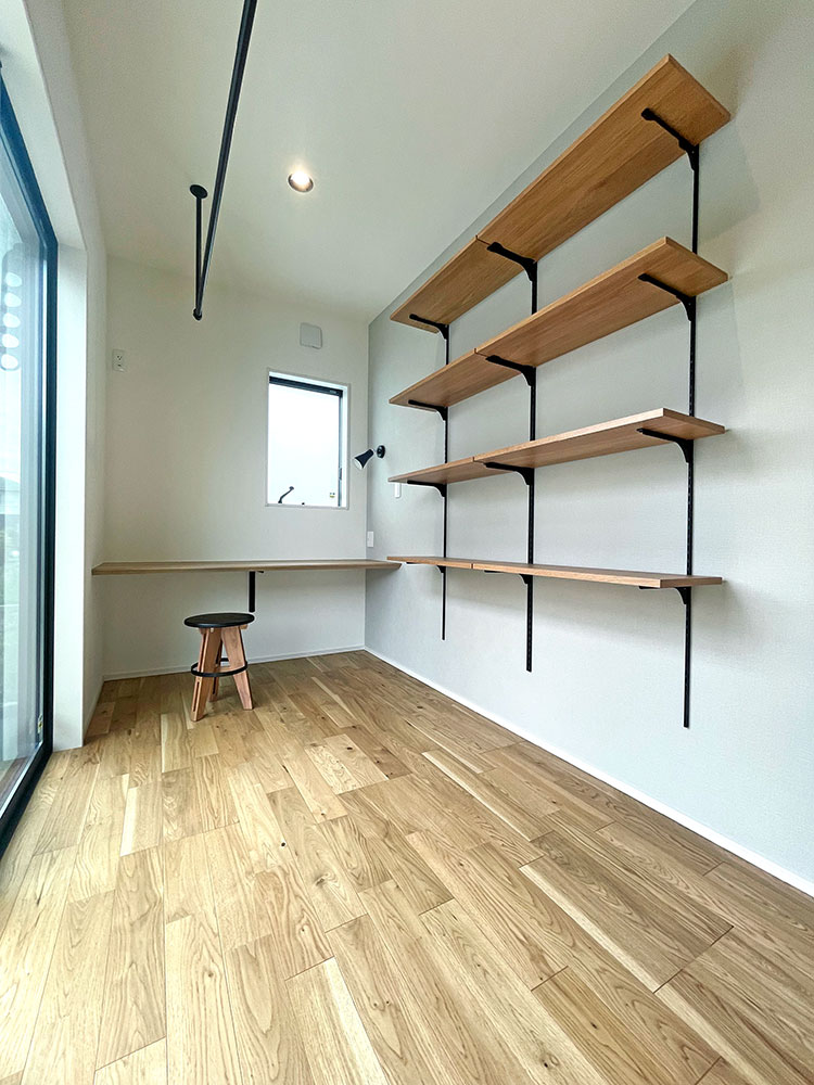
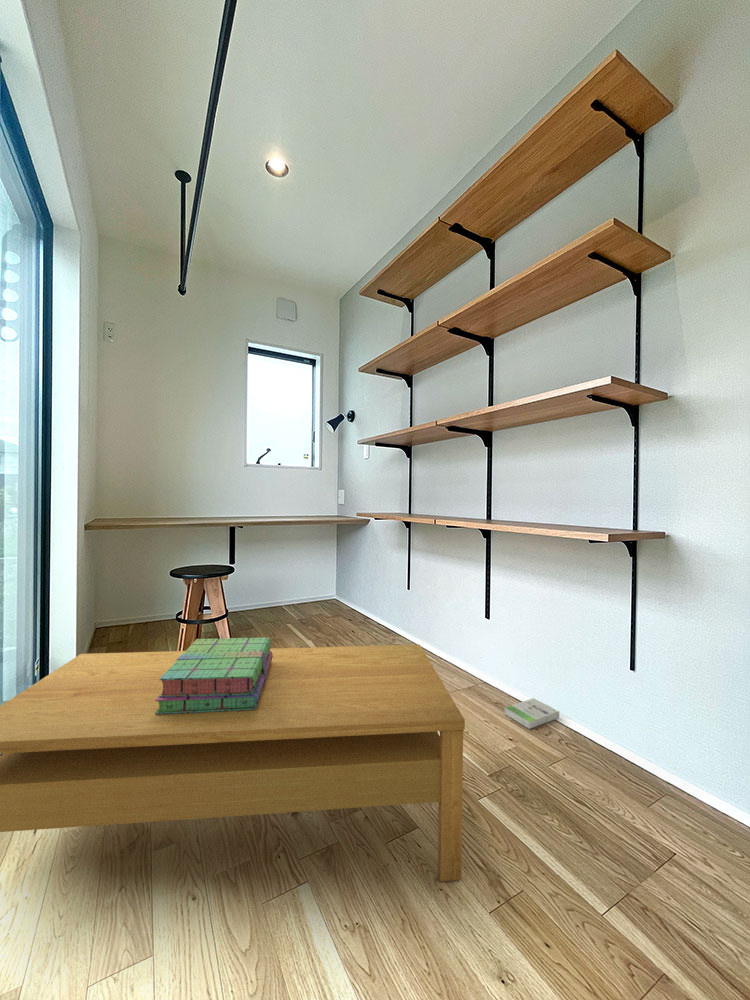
+ stack of books [155,637,273,714]
+ box [504,697,560,730]
+ coffee table [0,644,466,882]
